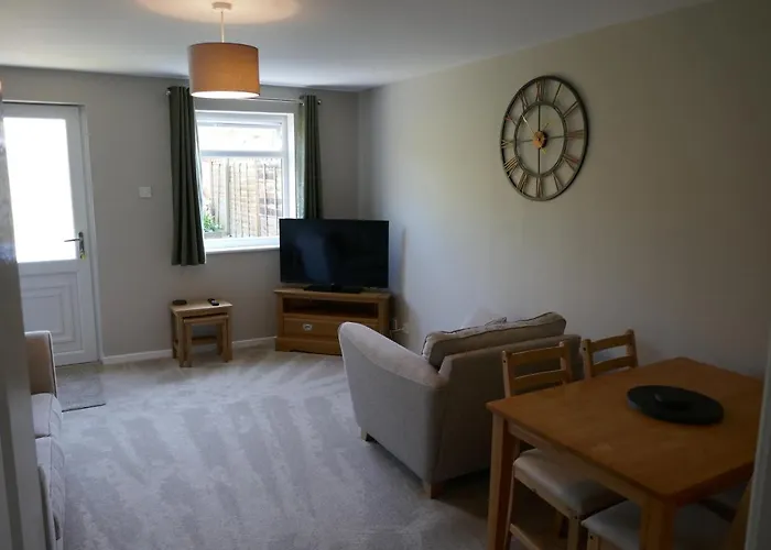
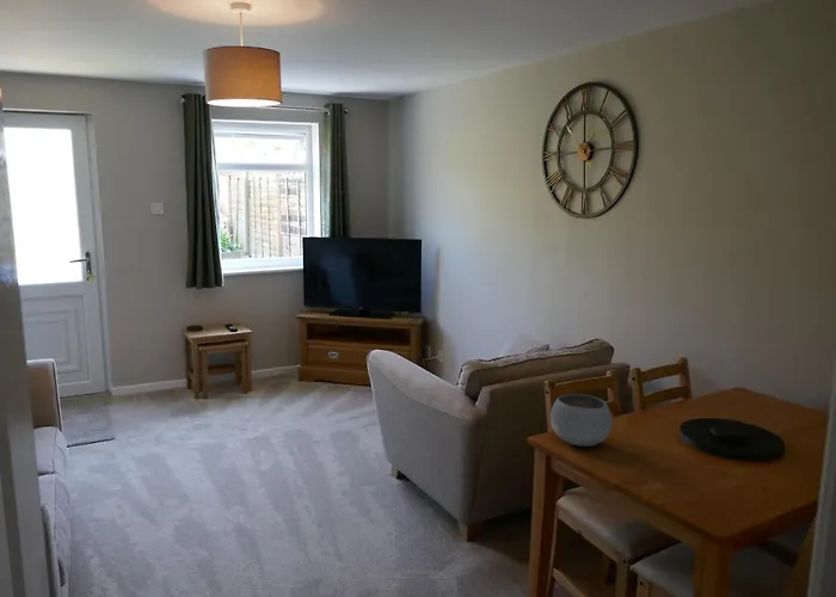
+ bowl [549,393,614,448]
